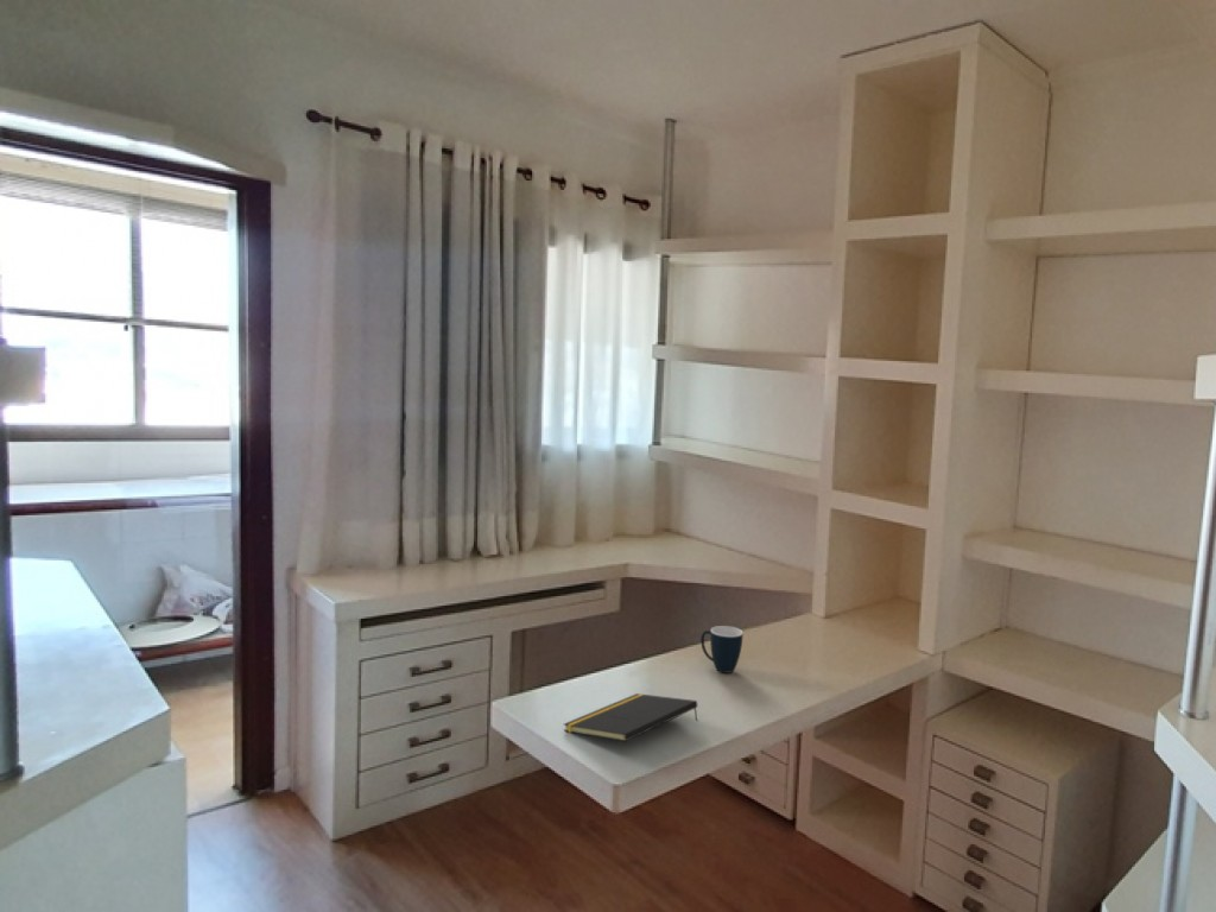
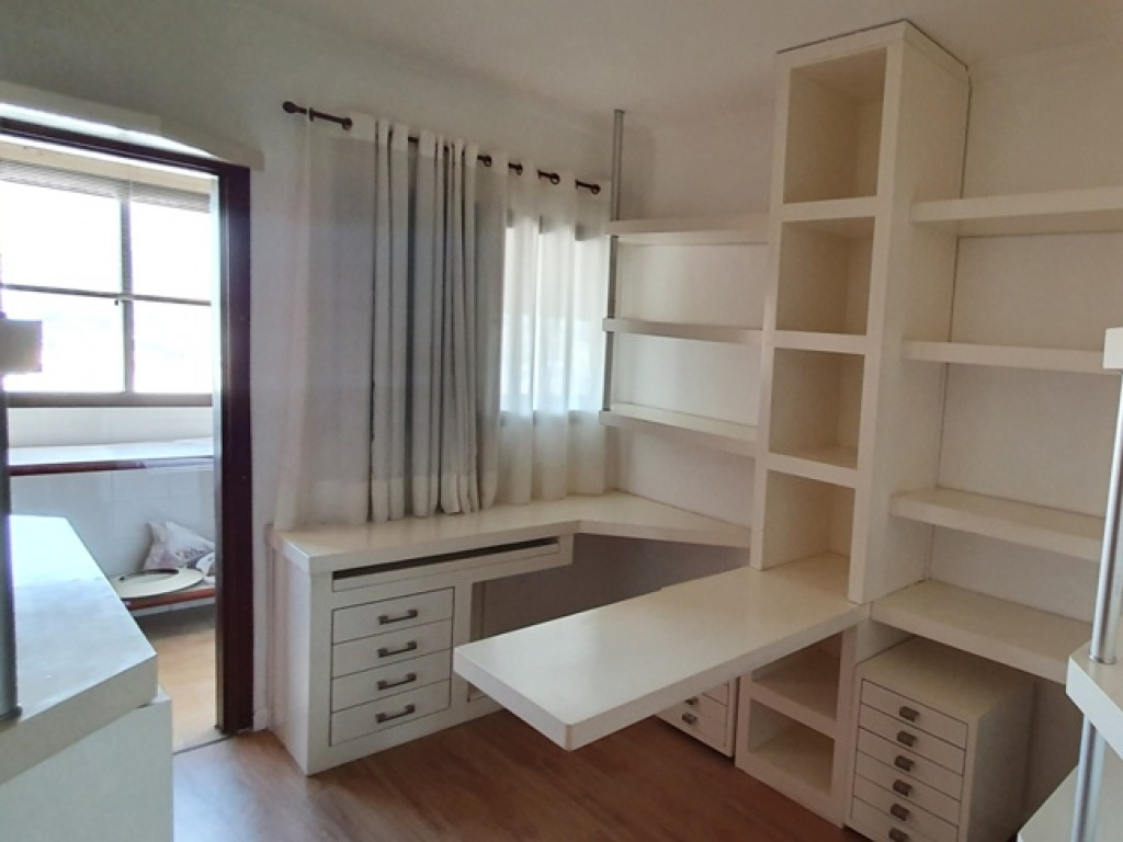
- notepad [563,692,698,742]
- mug [699,625,745,674]
